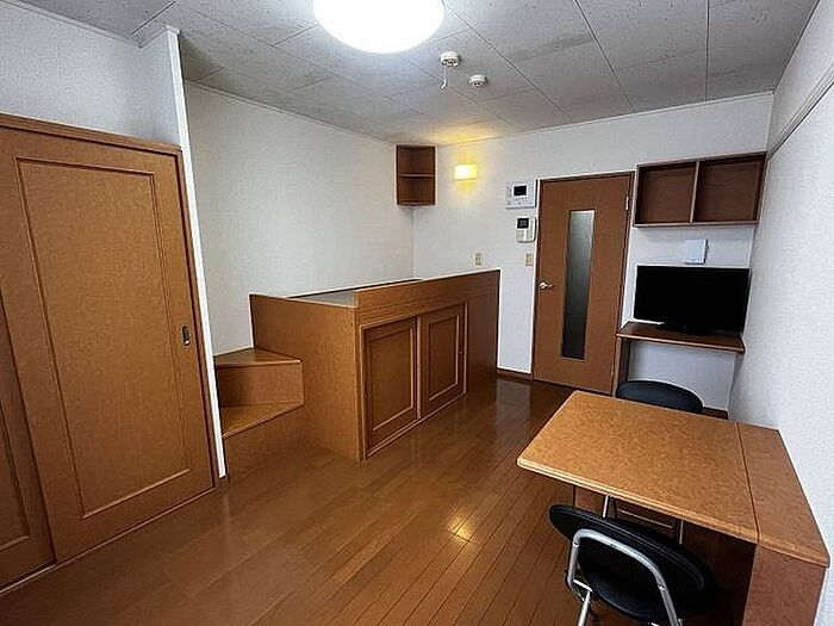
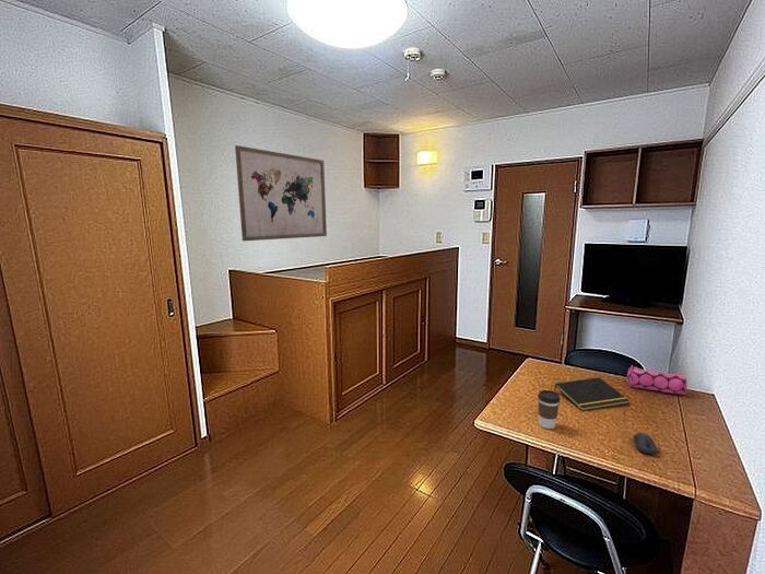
+ coffee cup [537,389,562,430]
+ computer mouse [633,432,659,455]
+ notepad [553,376,631,412]
+ wall art [234,144,328,242]
+ pencil case [626,364,687,396]
